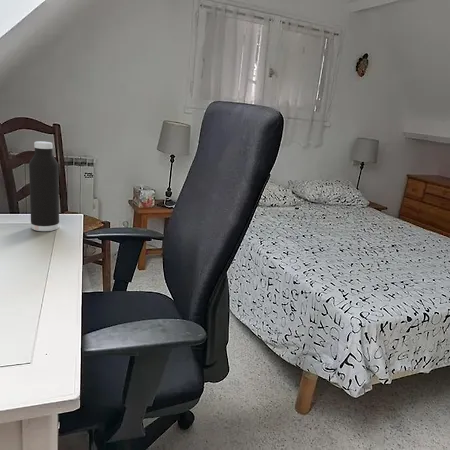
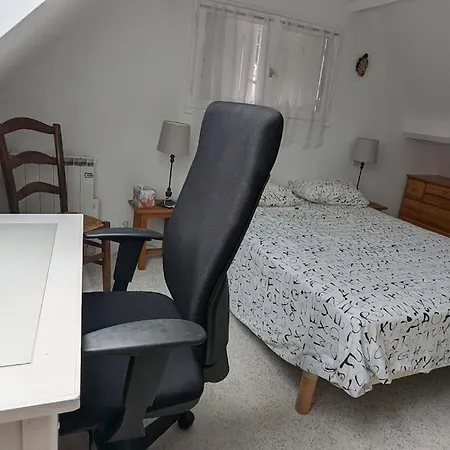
- water bottle [28,140,60,232]
